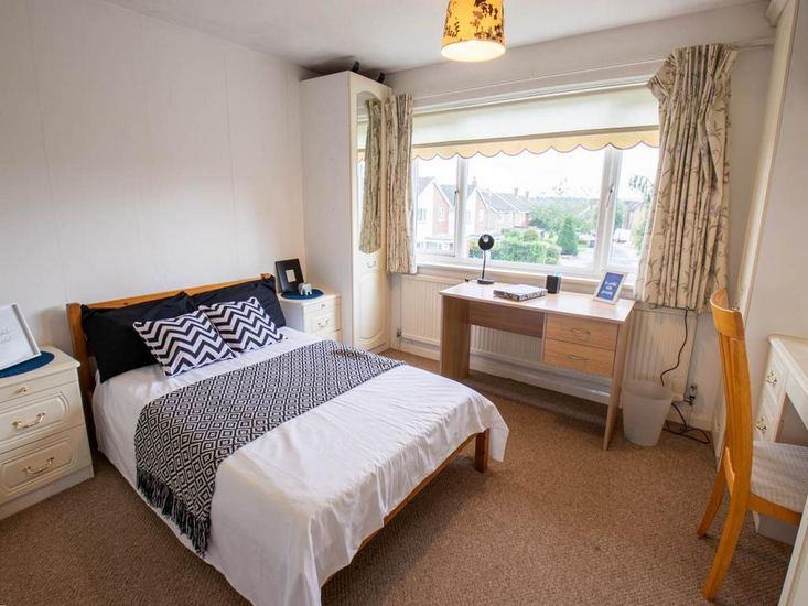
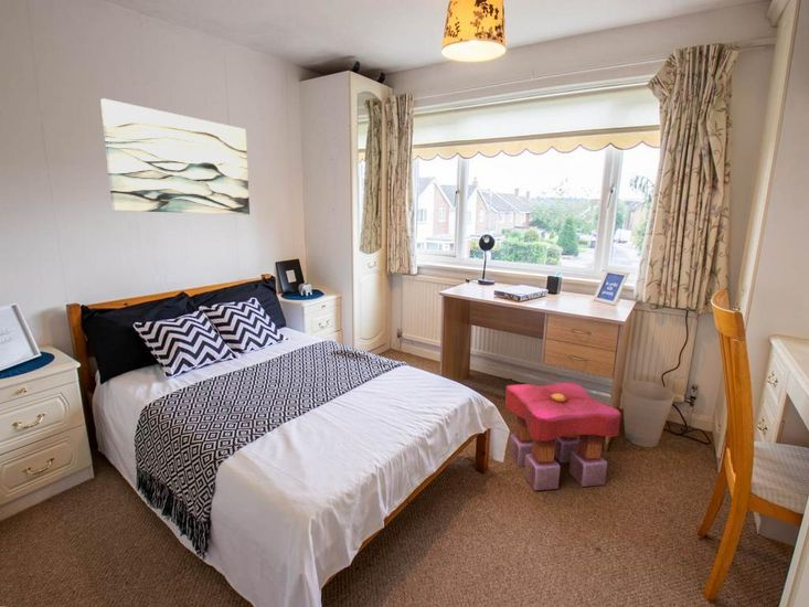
+ wall art [99,97,251,215]
+ stool [504,382,621,491]
